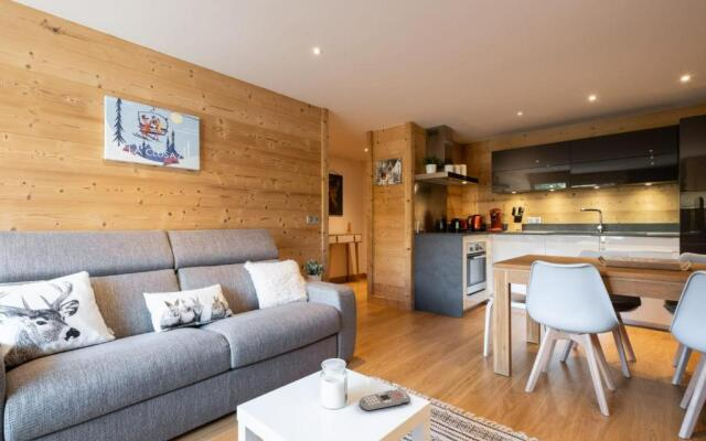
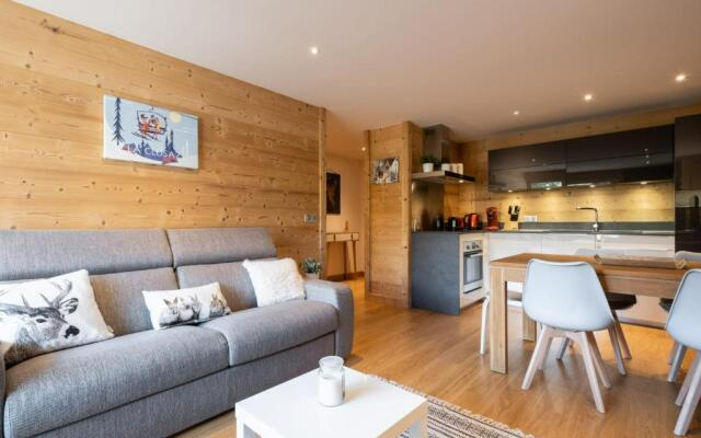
- remote control [359,387,411,412]
